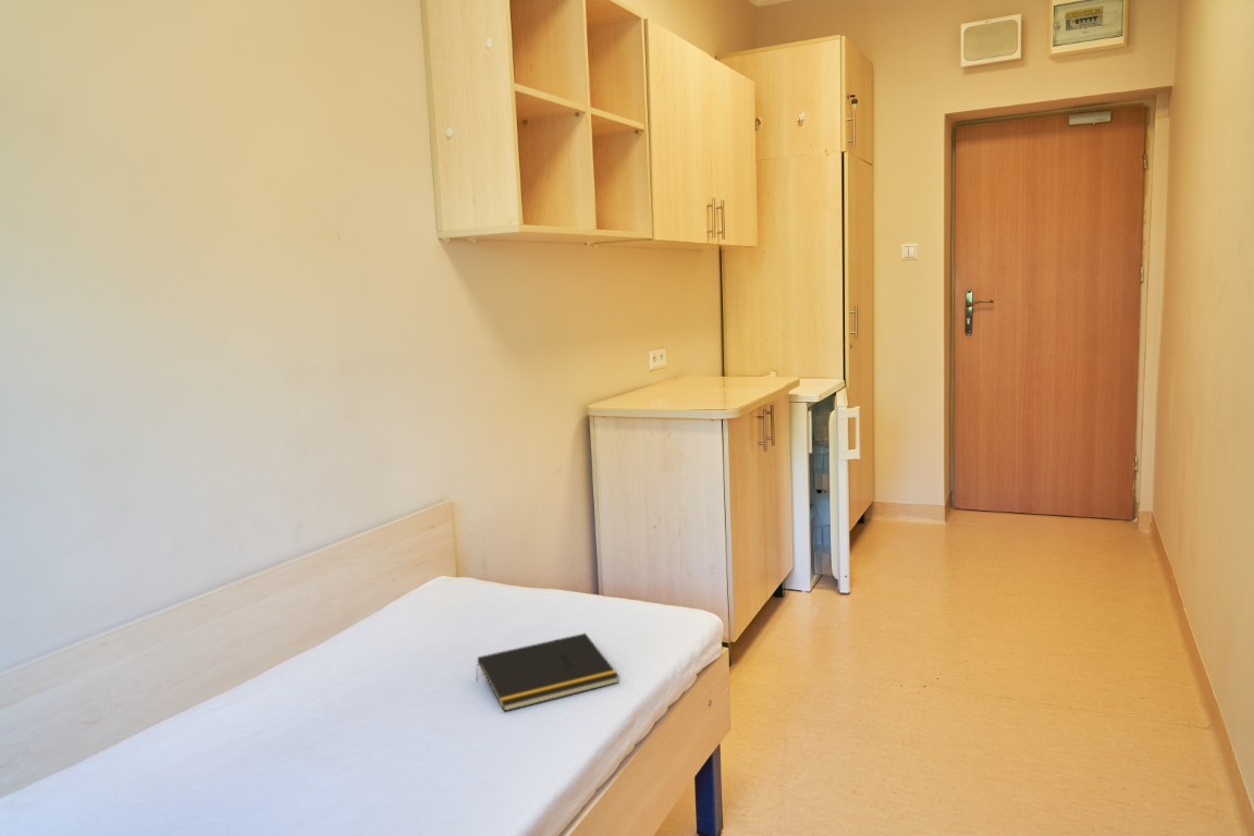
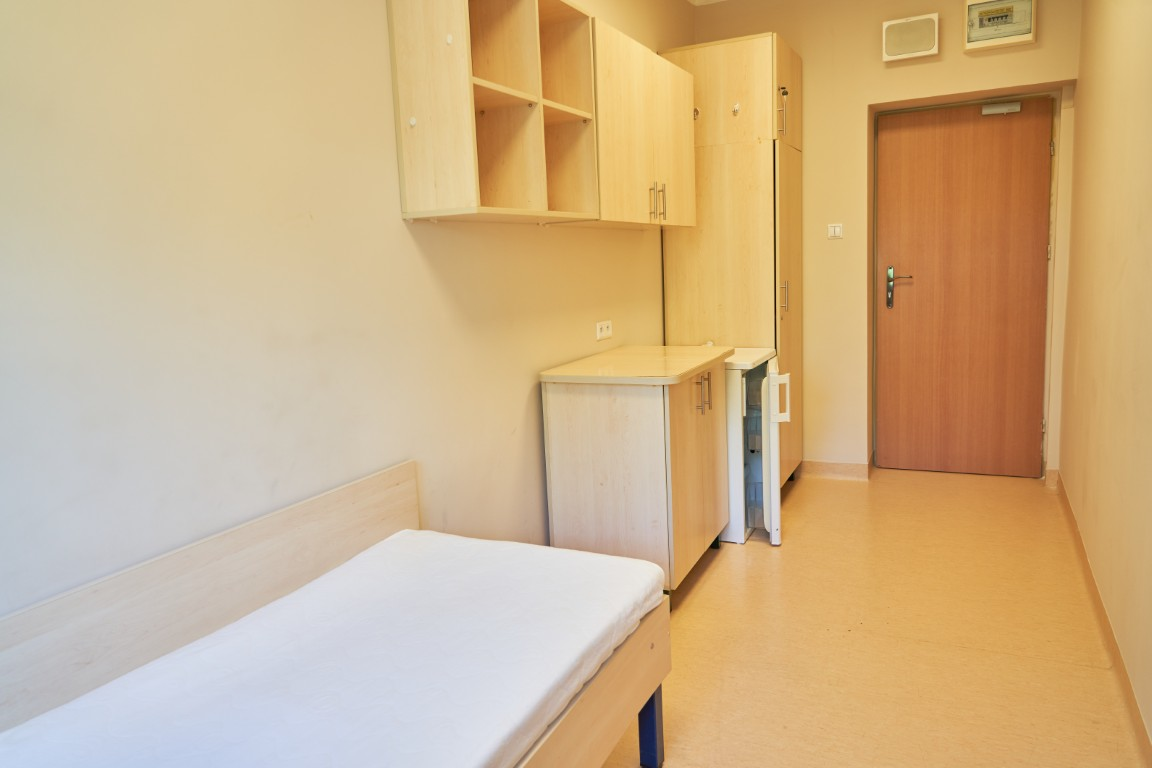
- notepad [475,632,620,713]
